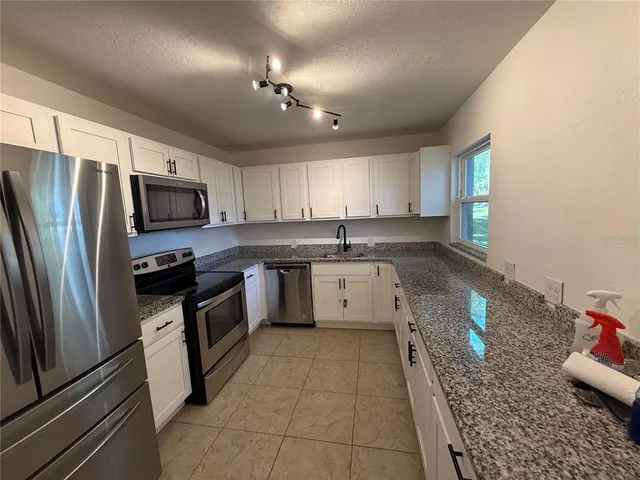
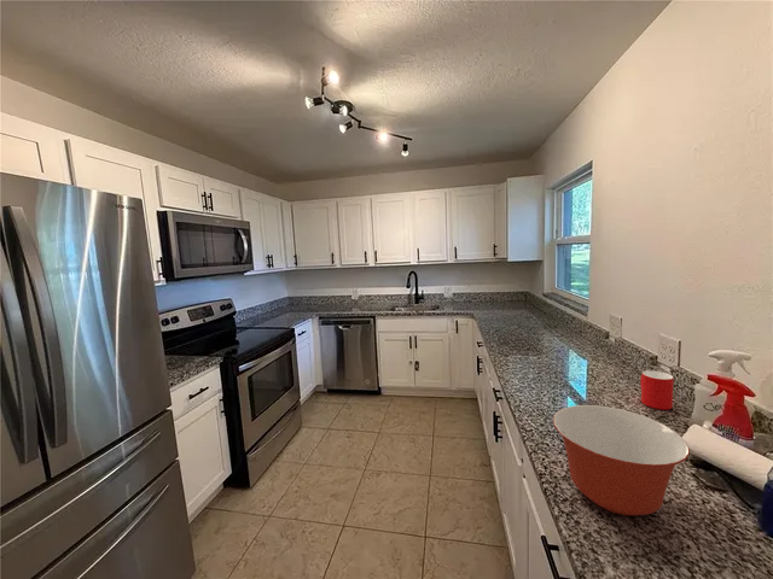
+ mixing bowl [552,404,691,517]
+ cup [639,369,675,410]
